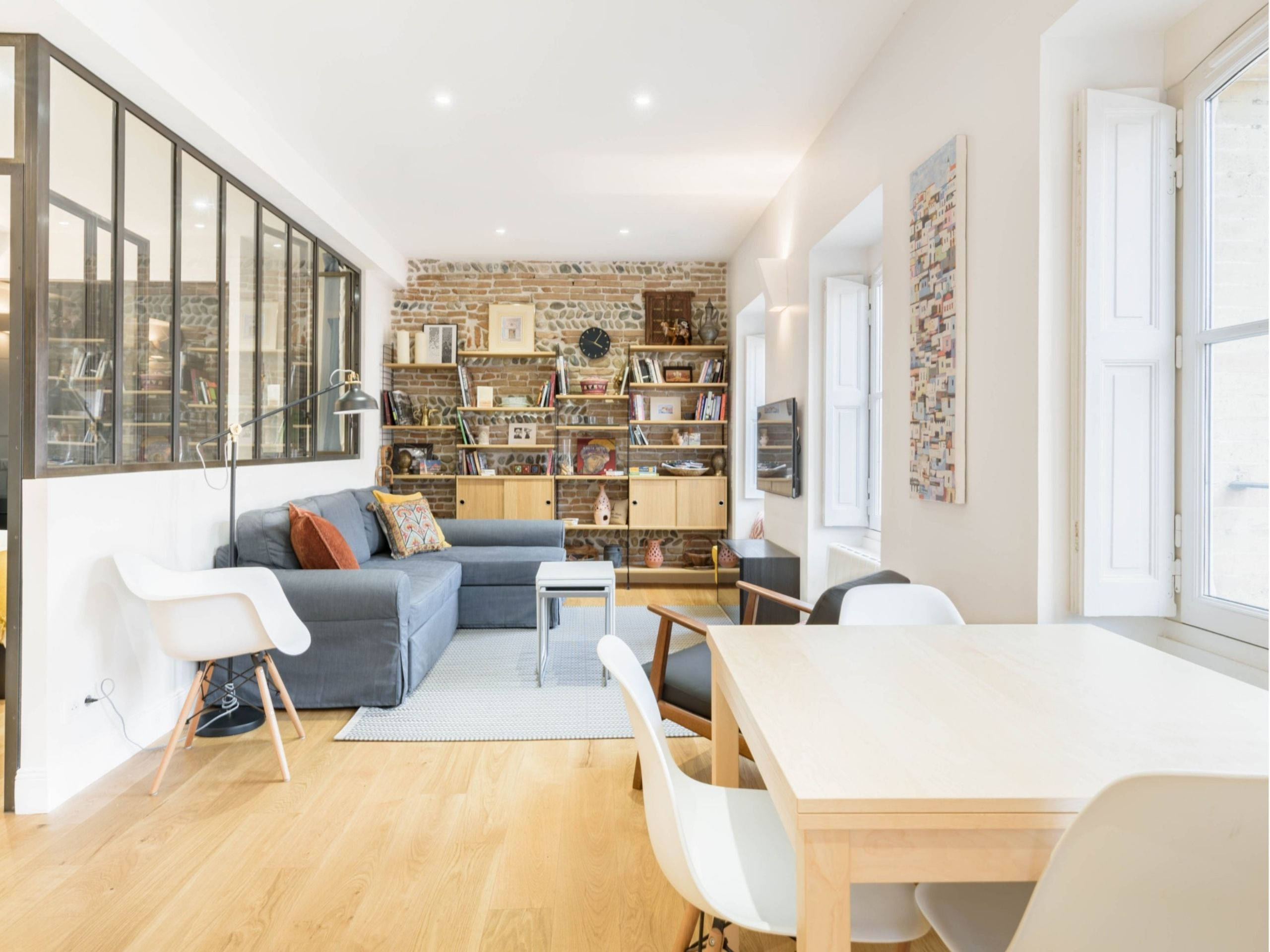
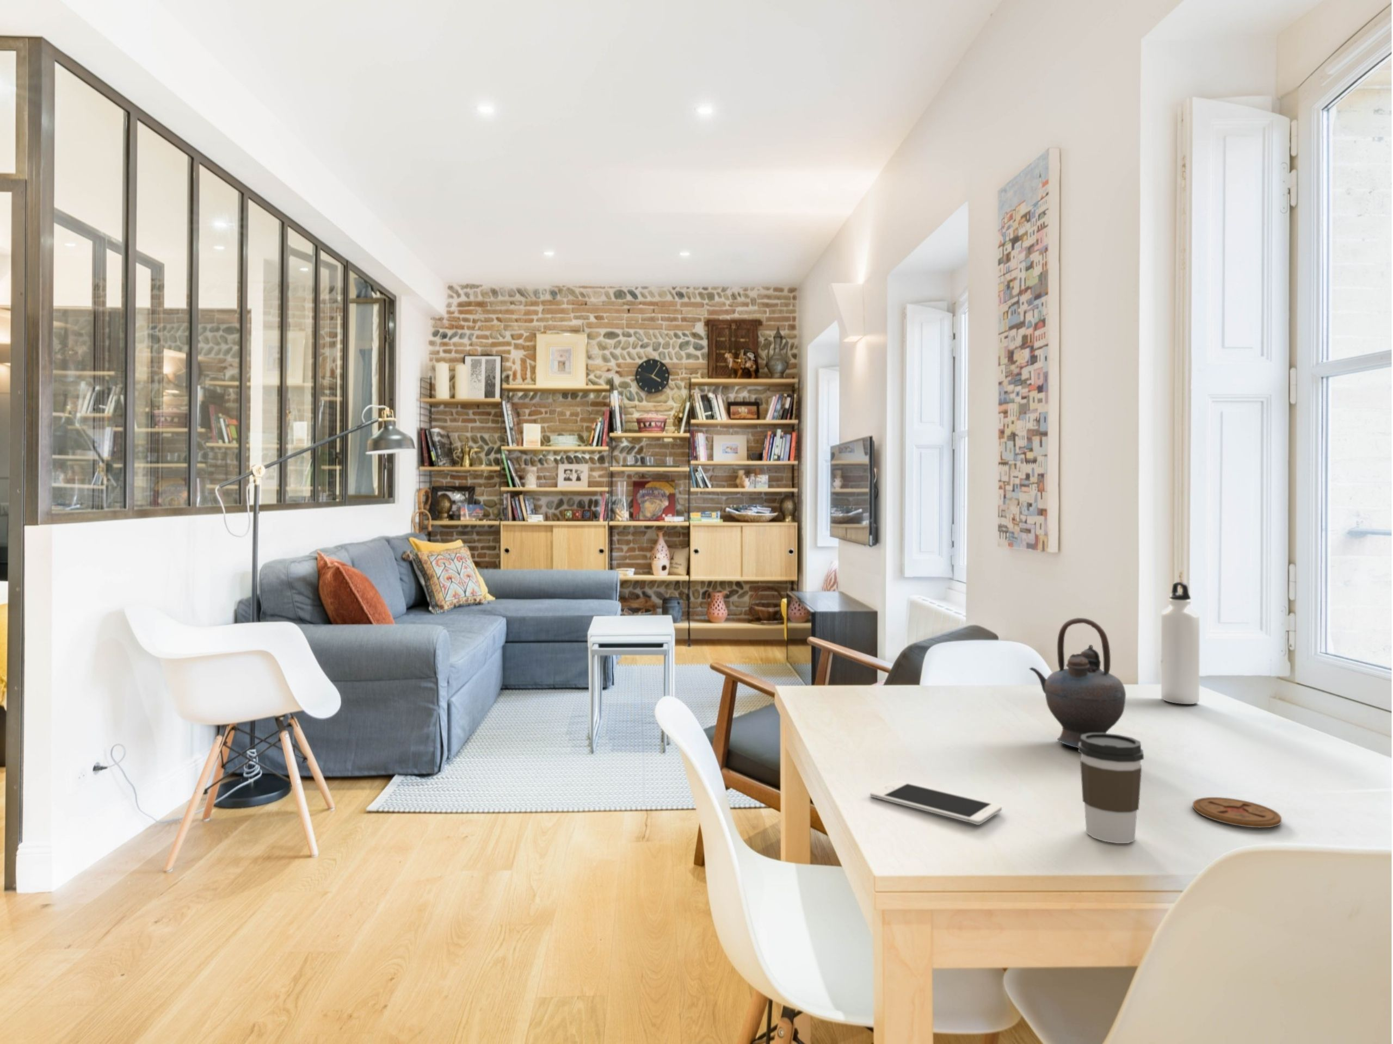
+ water bottle [1160,581,1200,705]
+ coffee cup [1077,733,1144,844]
+ cell phone [870,781,1003,826]
+ coaster [1192,796,1282,828]
+ teapot [1029,617,1126,749]
